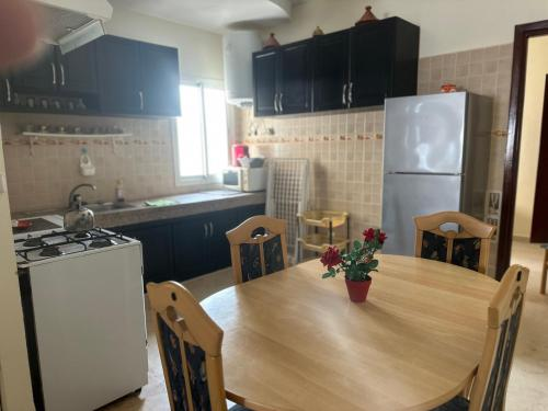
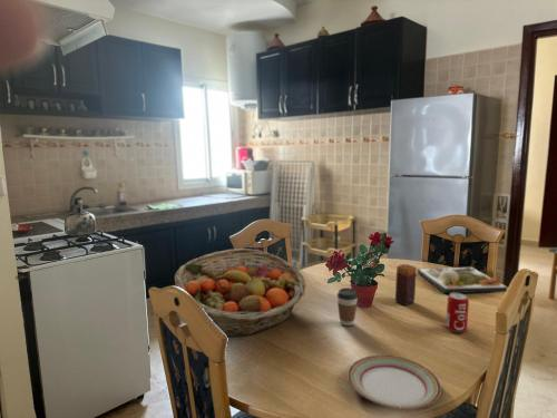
+ dinner plate [416,266,509,294]
+ fruit basket [174,247,307,338]
+ candle [394,263,418,307]
+ coffee cup [336,288,359,327]
+ beverage can [444,293,470,333]
+ plate [346,354,442,410]
